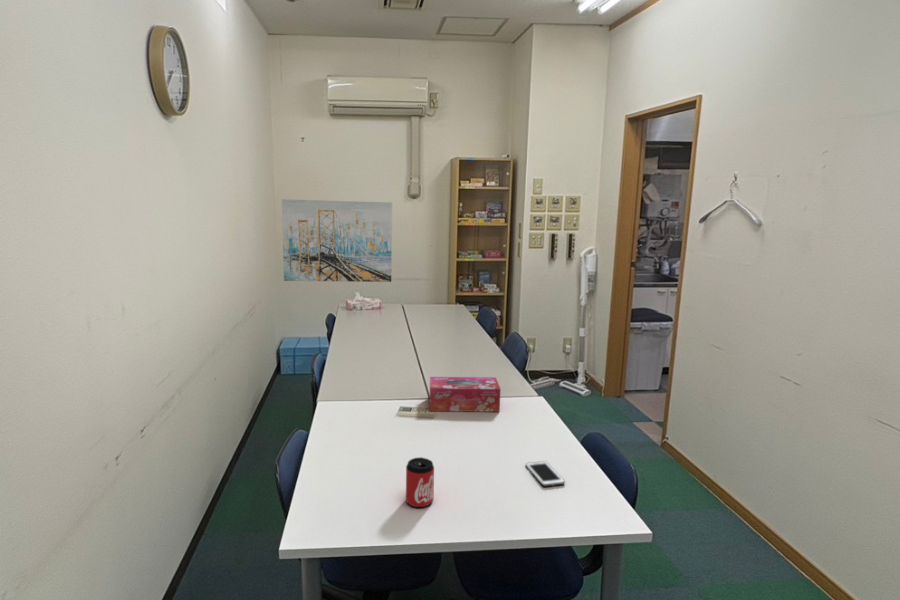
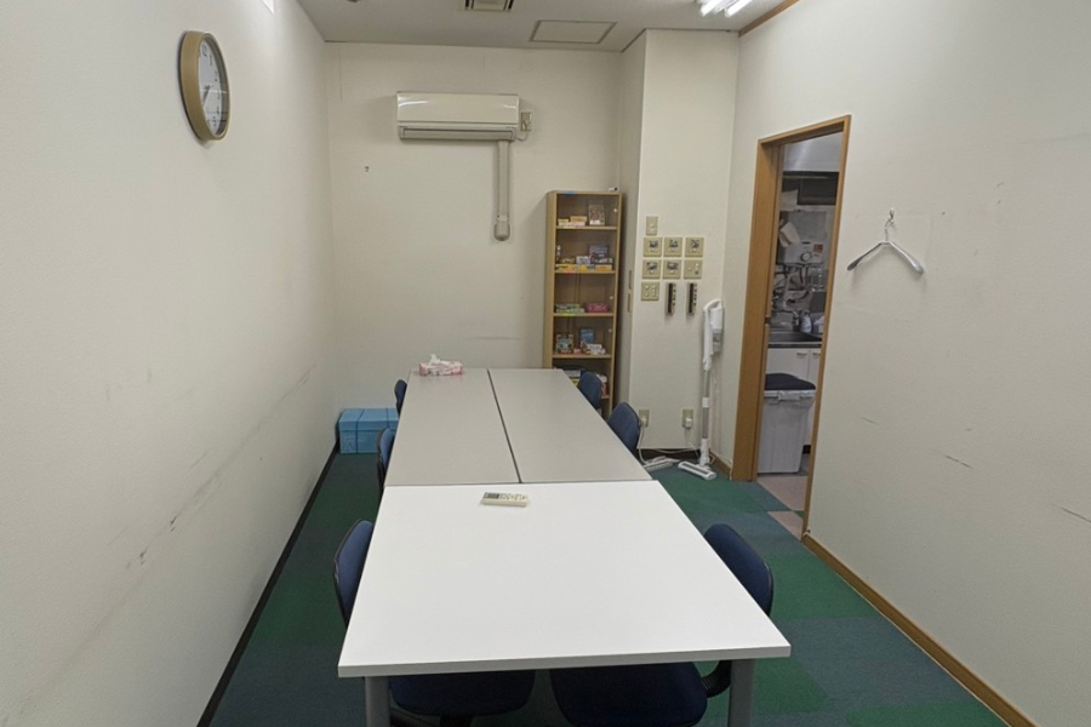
- tissue box [429,376,502,413]
- cell phone [525,460,566,488]
- wall art [281,198,393,283]
- can [405,456,435,509]
